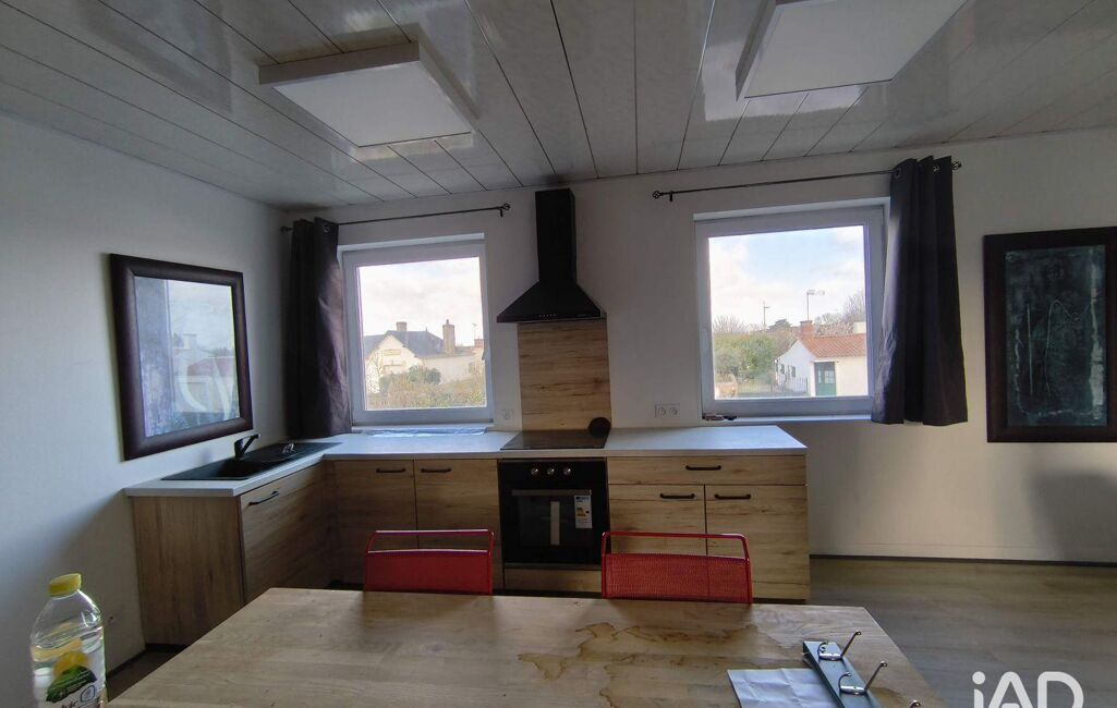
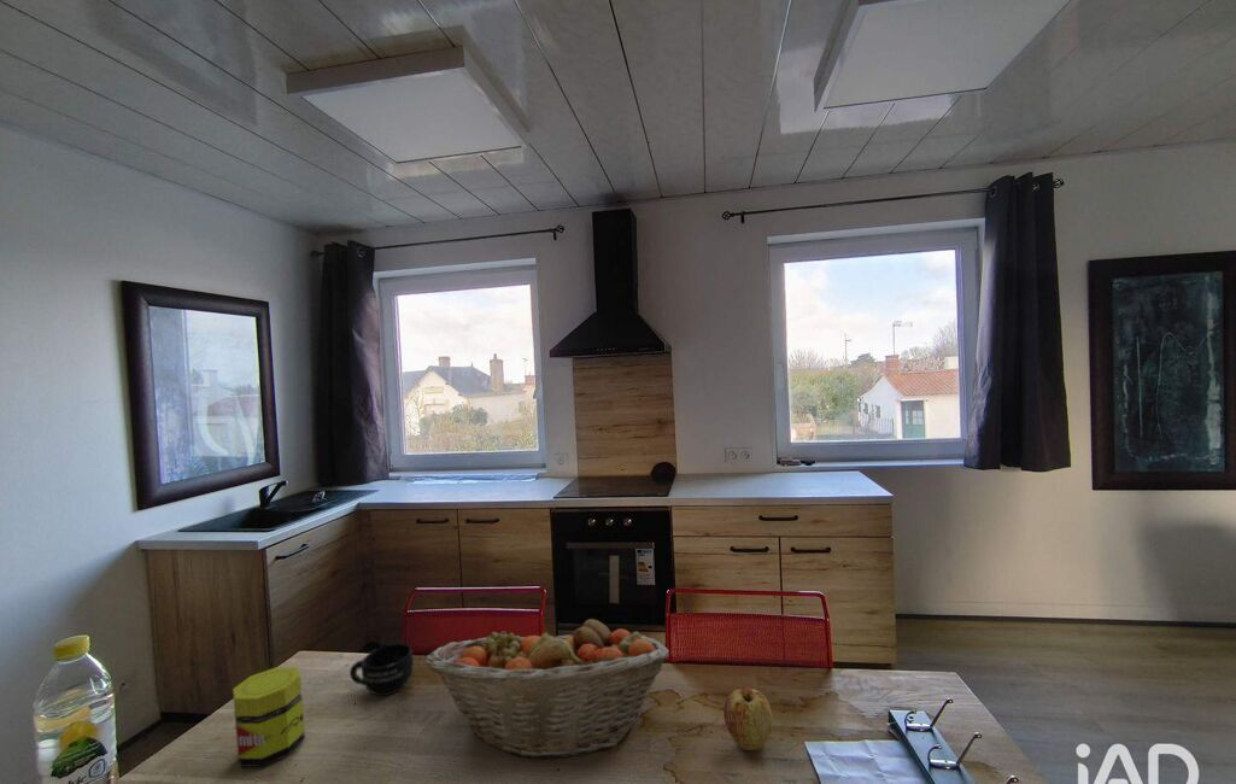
+ fruit basket [424,618,670,761]
+ mug [348,643,415,697]
+ jar [232,666,306,767]
+ apple [722,686,774,751]
